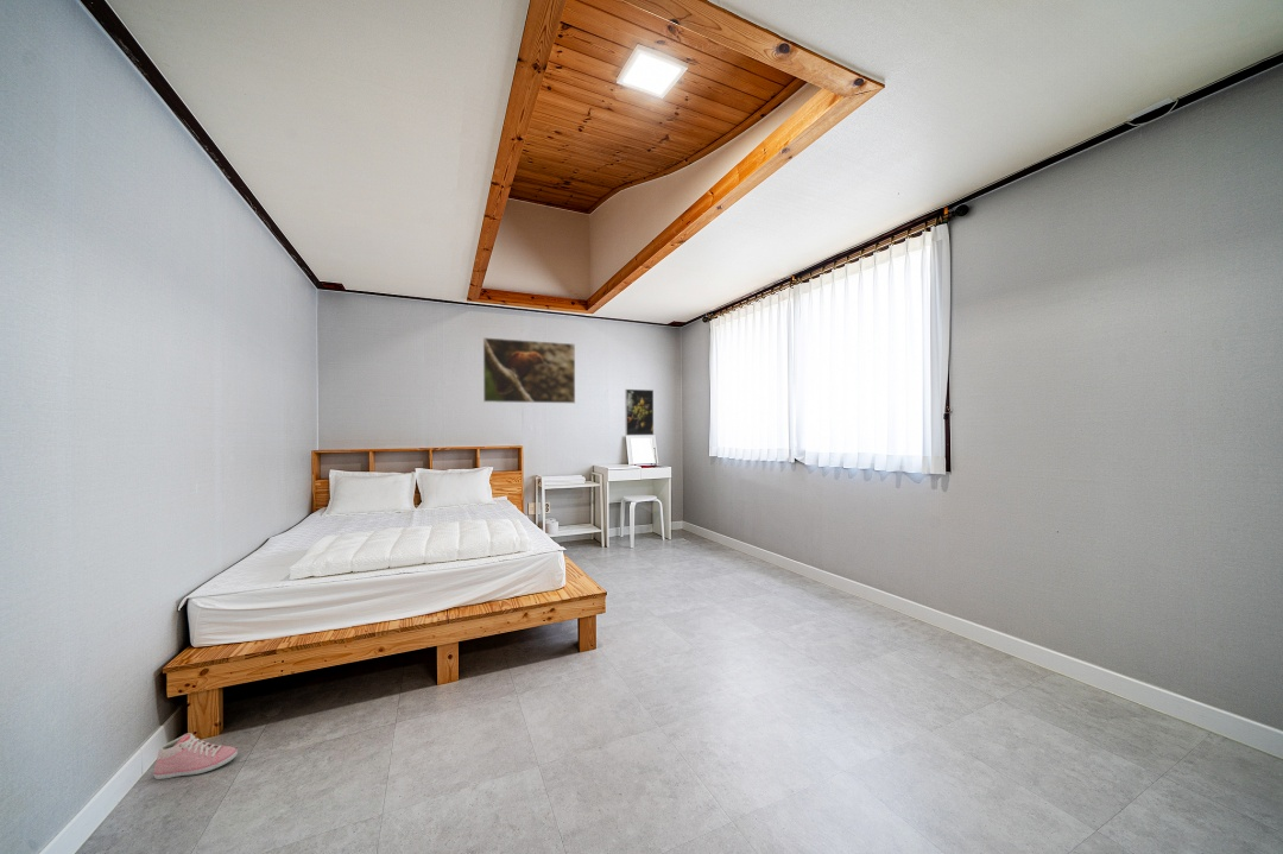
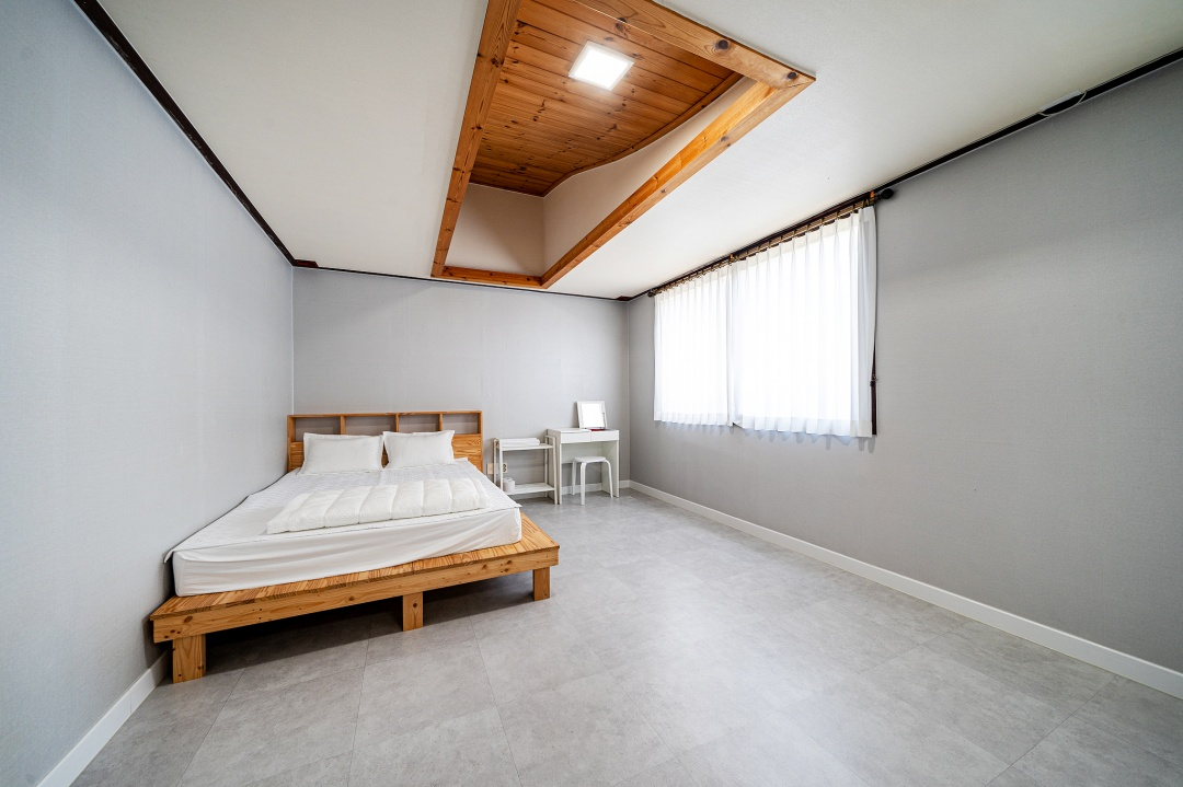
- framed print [624,388,655,437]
- sneaker [153,732,239,780]
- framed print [482,336,576,404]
